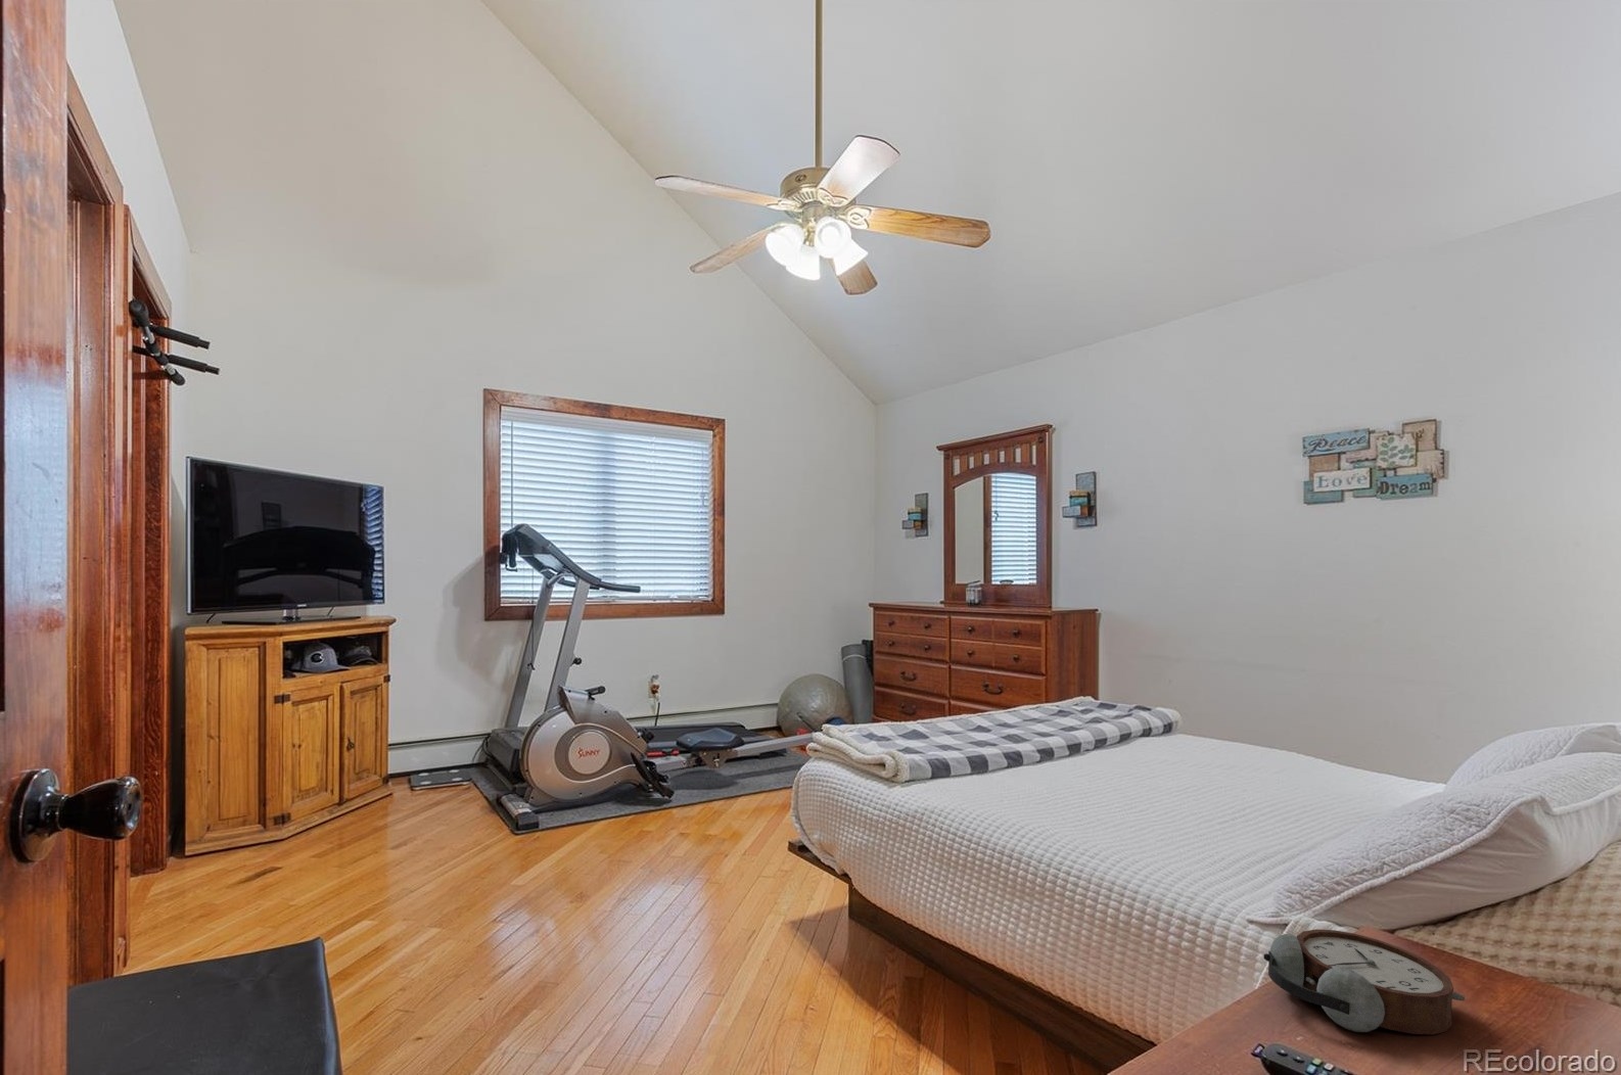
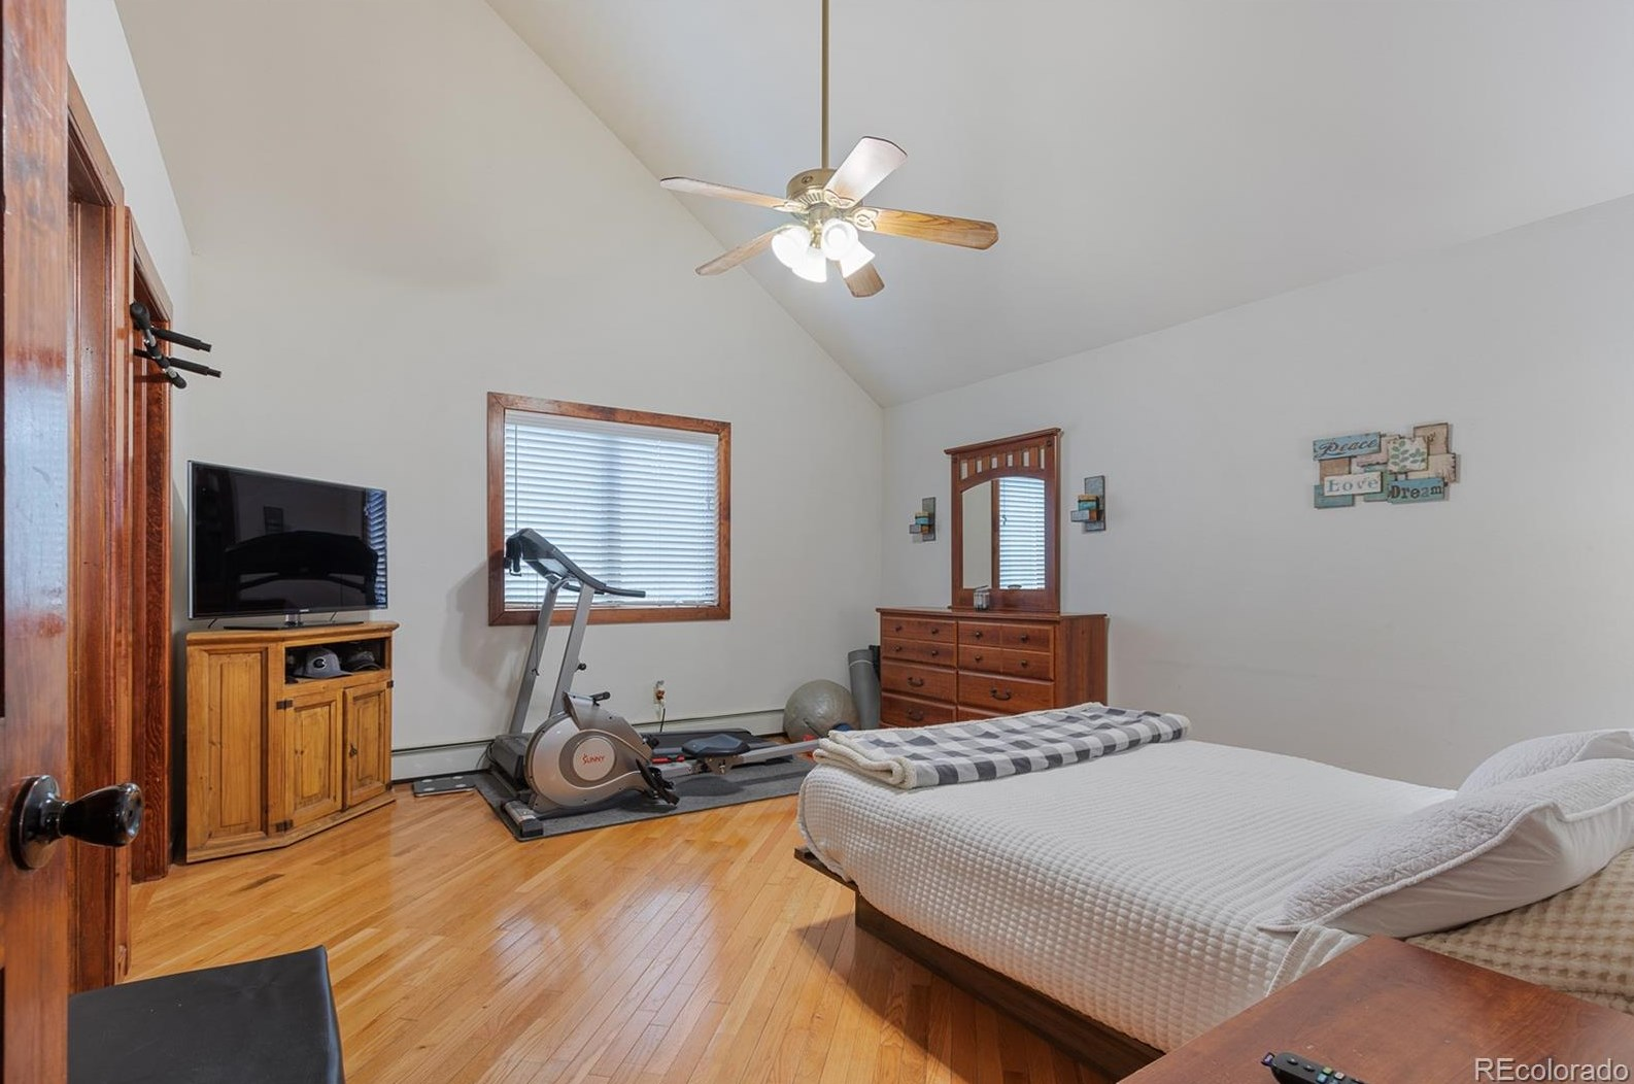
- alarm clock [1262,927,1466,1035]
